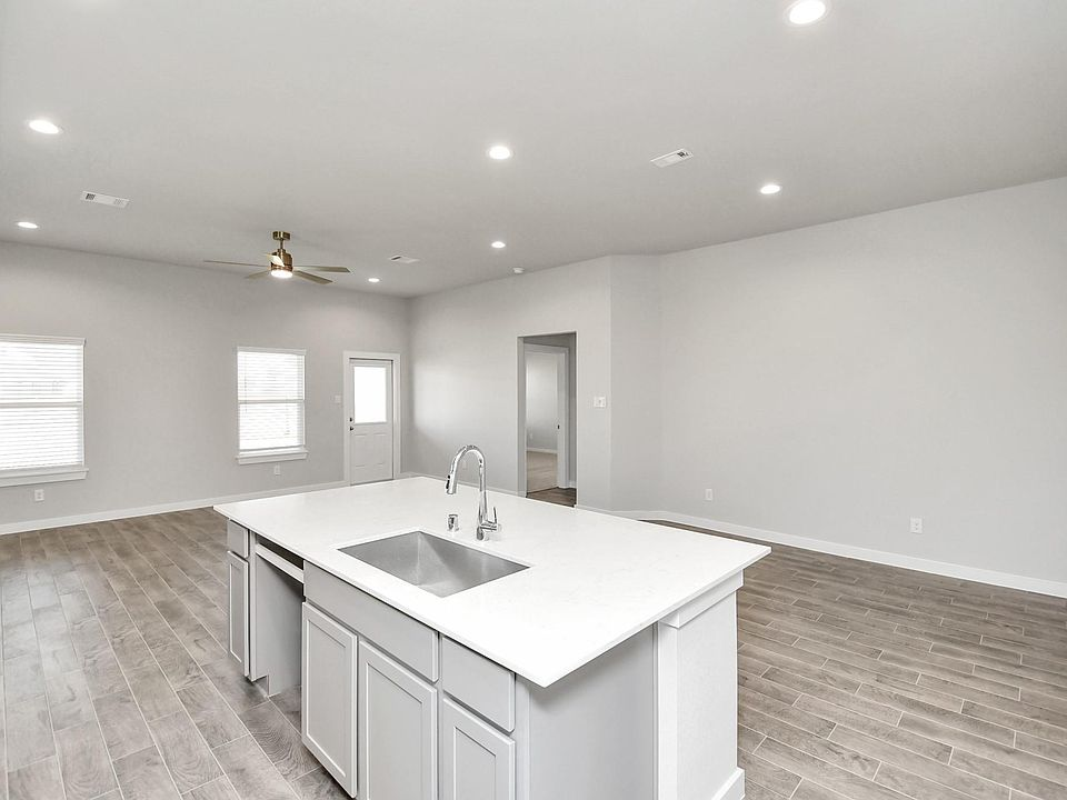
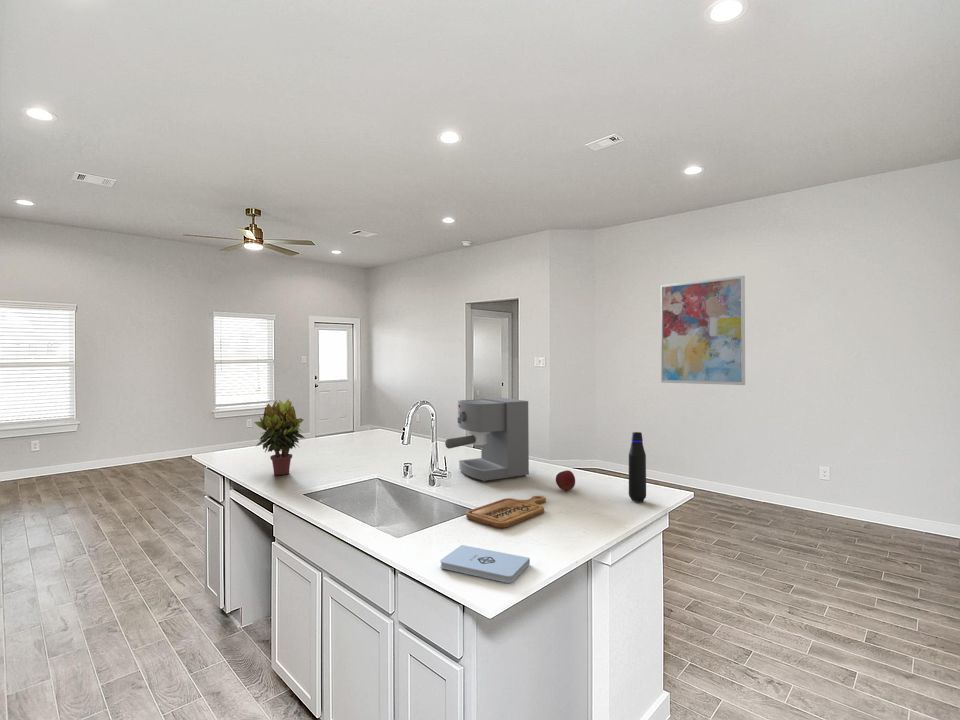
+ notepad [440,544,531,584]
+ coffee maker [444,396,530,483]
+ apple [555,469,576,492]
+ water bottle [628,431,647,503]
+ cutting board [465,495,547,529]
+ wall art [660,275,746,386]
+ potted plant [254,398,307,476]
